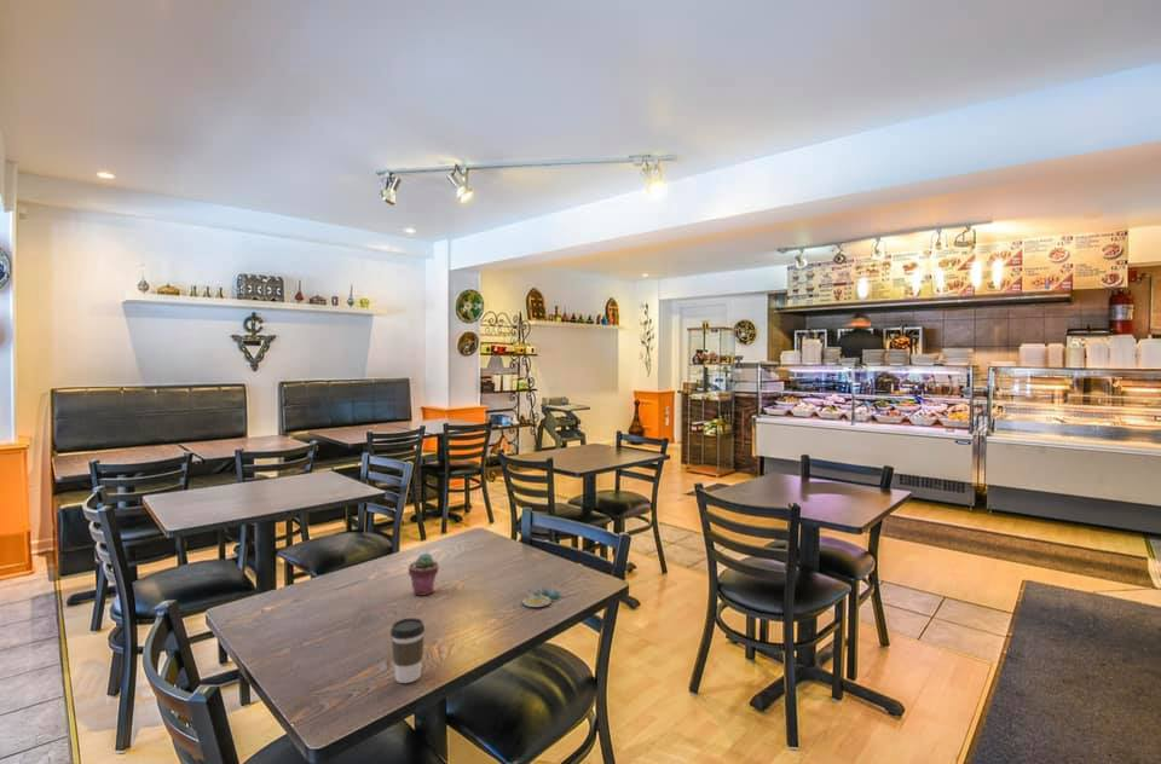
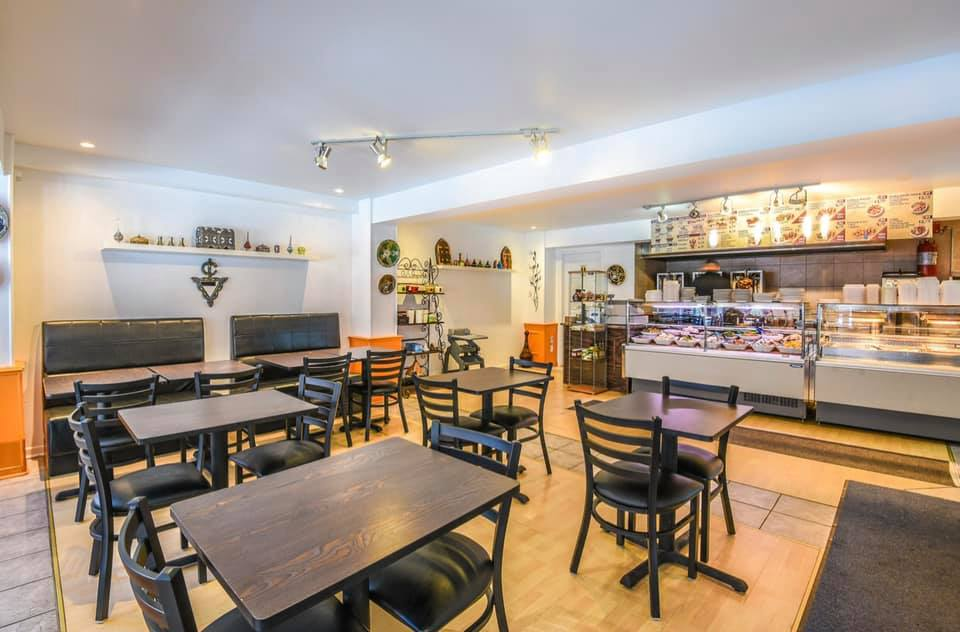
- coffee cup [389,617,426,684]
- potted succulent [408,552,440,597]
- salt and pepper shaker set [521,581,561,608]
